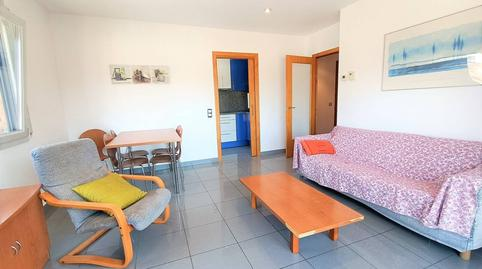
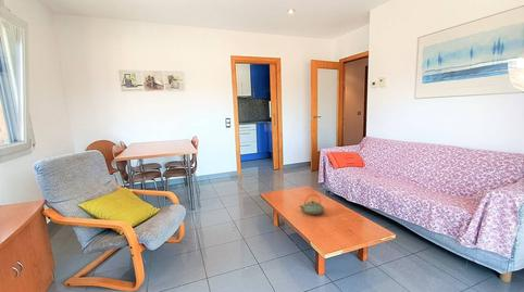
+ teapot [299,193,325,216]
